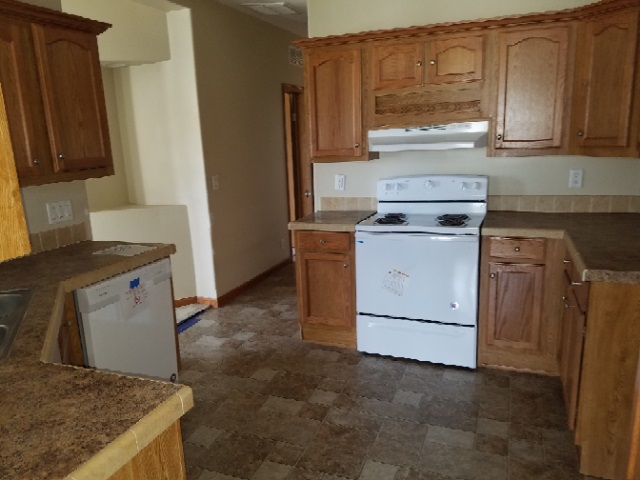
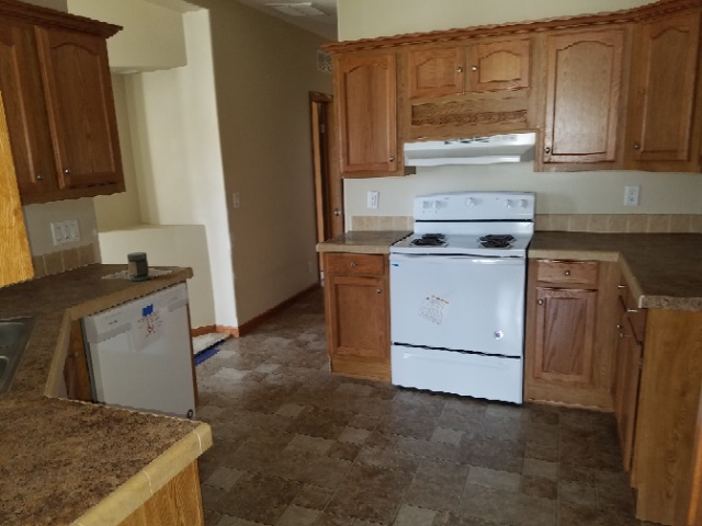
+ jar [126,251,150,282]
